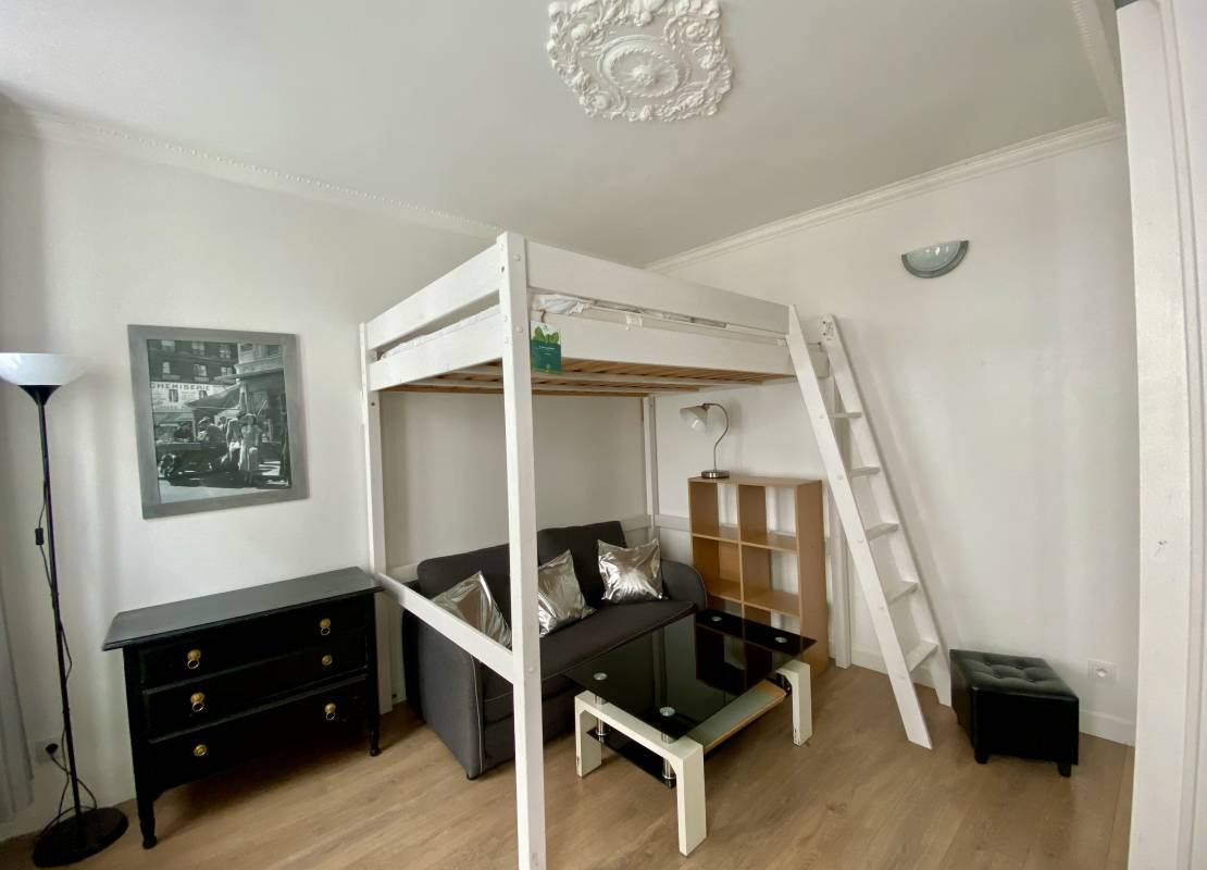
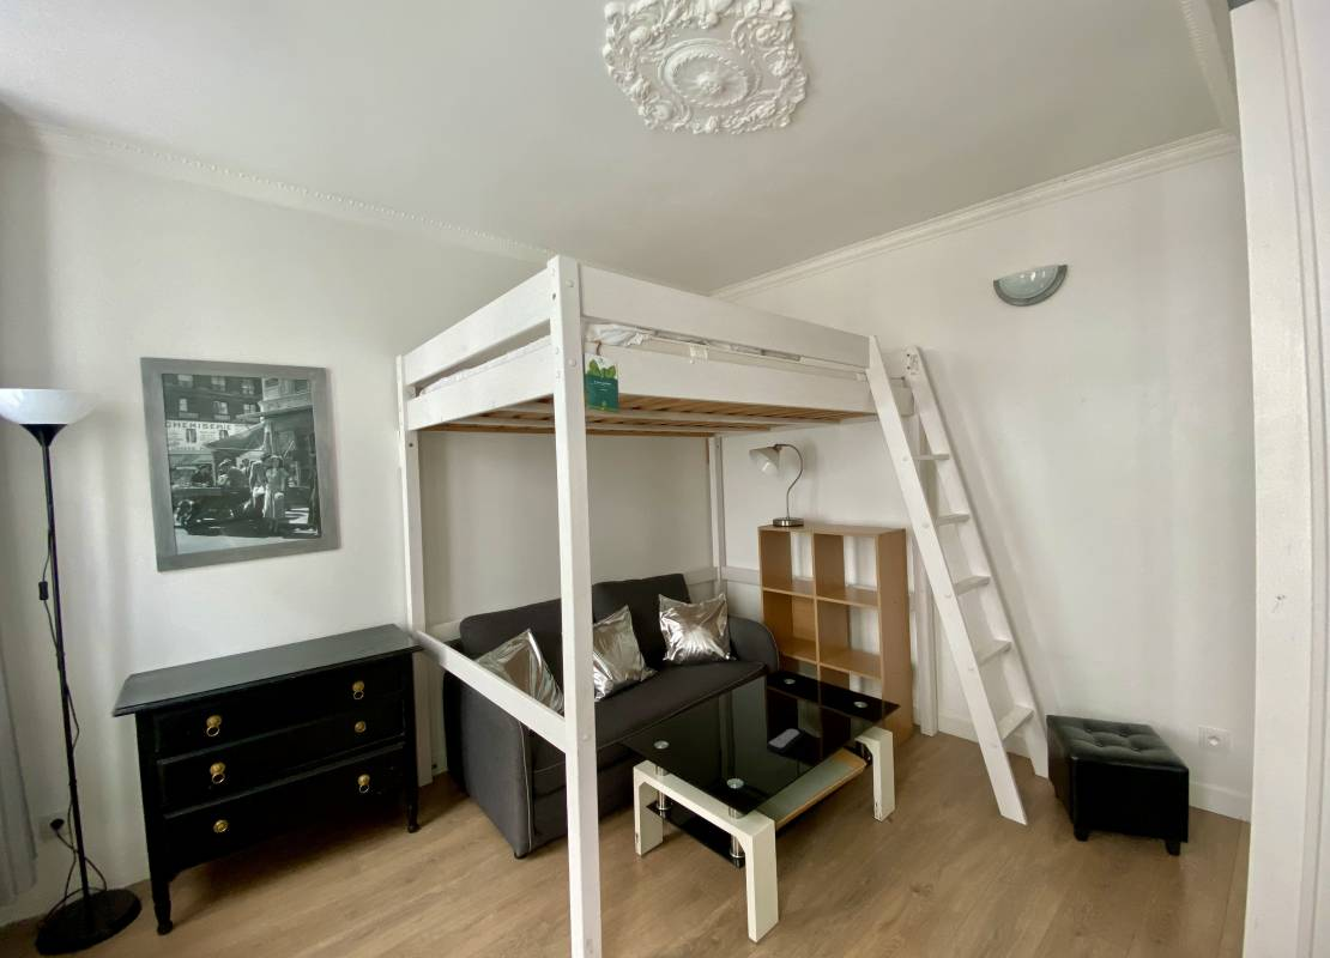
+ remote control [766,727,803,754]
